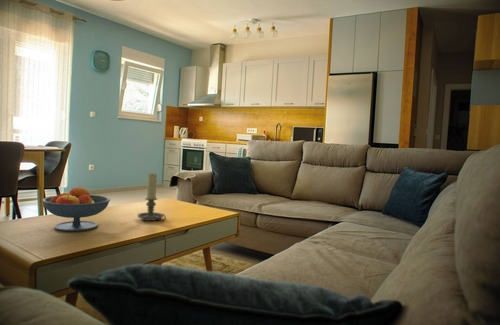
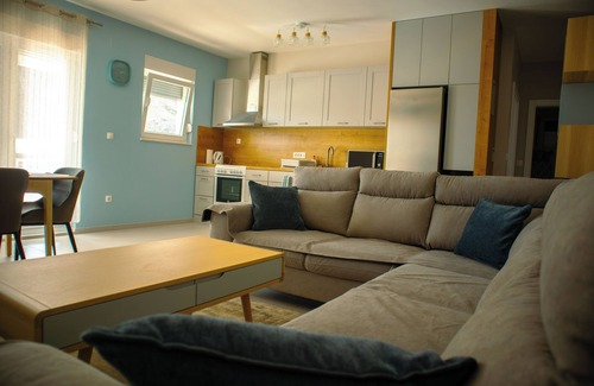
- fruit bowl [41,186,111,232]
- candle holder [136,171,167,222]
